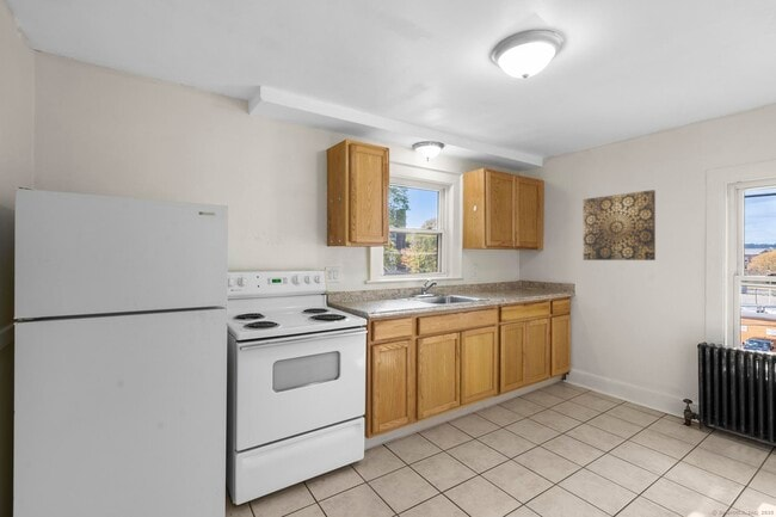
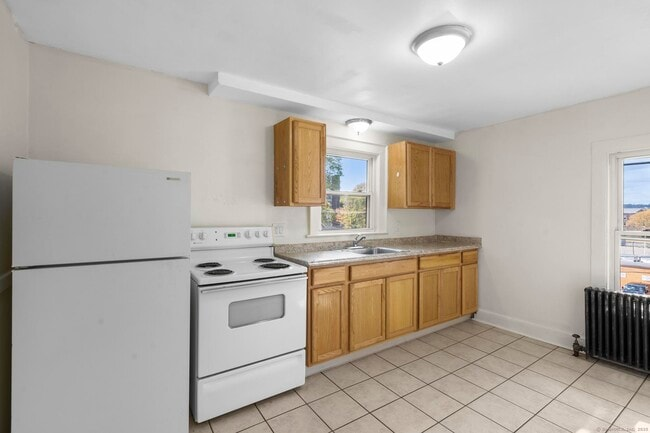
- wall art [583,189,657,261]
